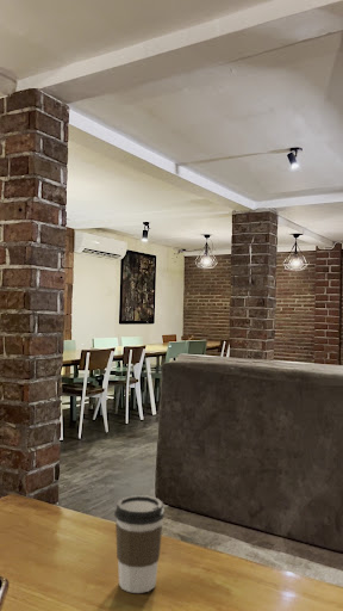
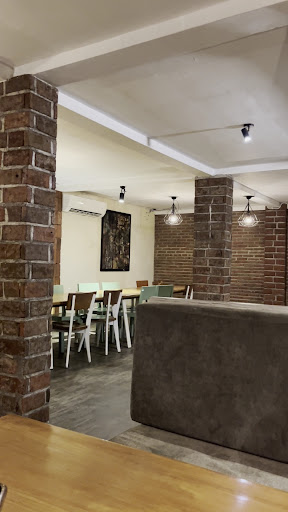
- coffee cup [113,494,166,594]
